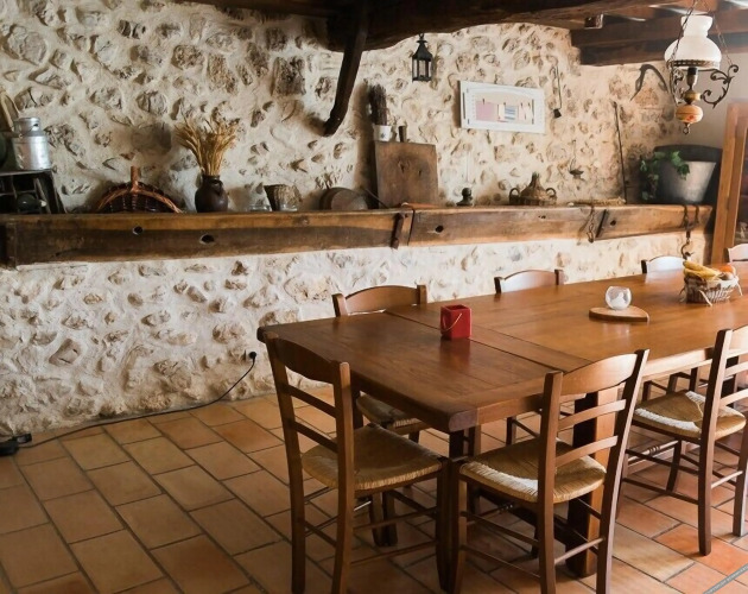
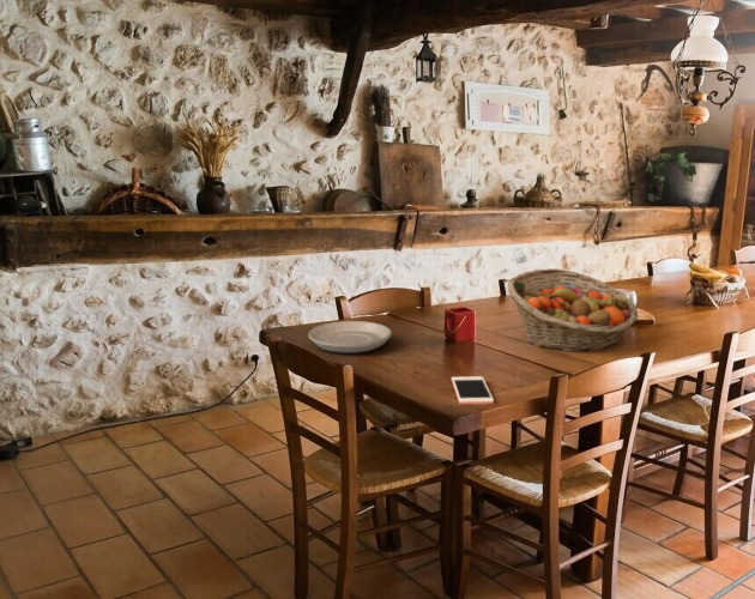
+ plate [307,320,393,355]
+ fruit basket [506,267,639,353]
+ cell phone [451,375,495,405]
